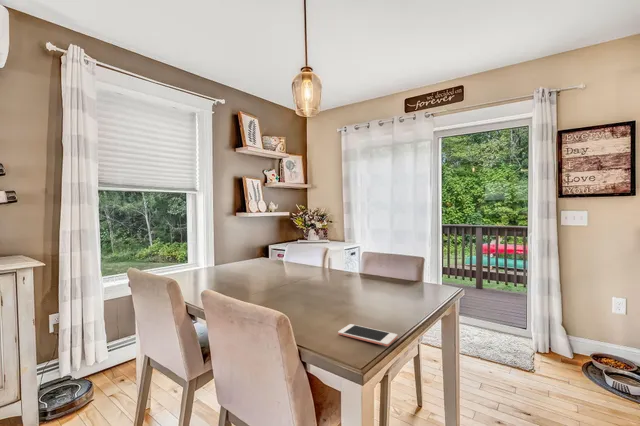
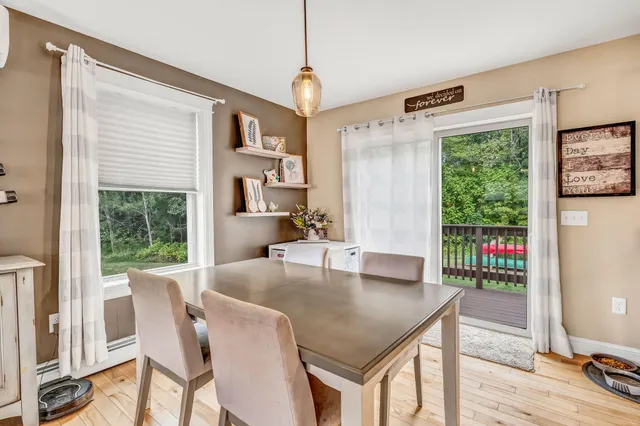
- cell phone [337,323,399,347]
